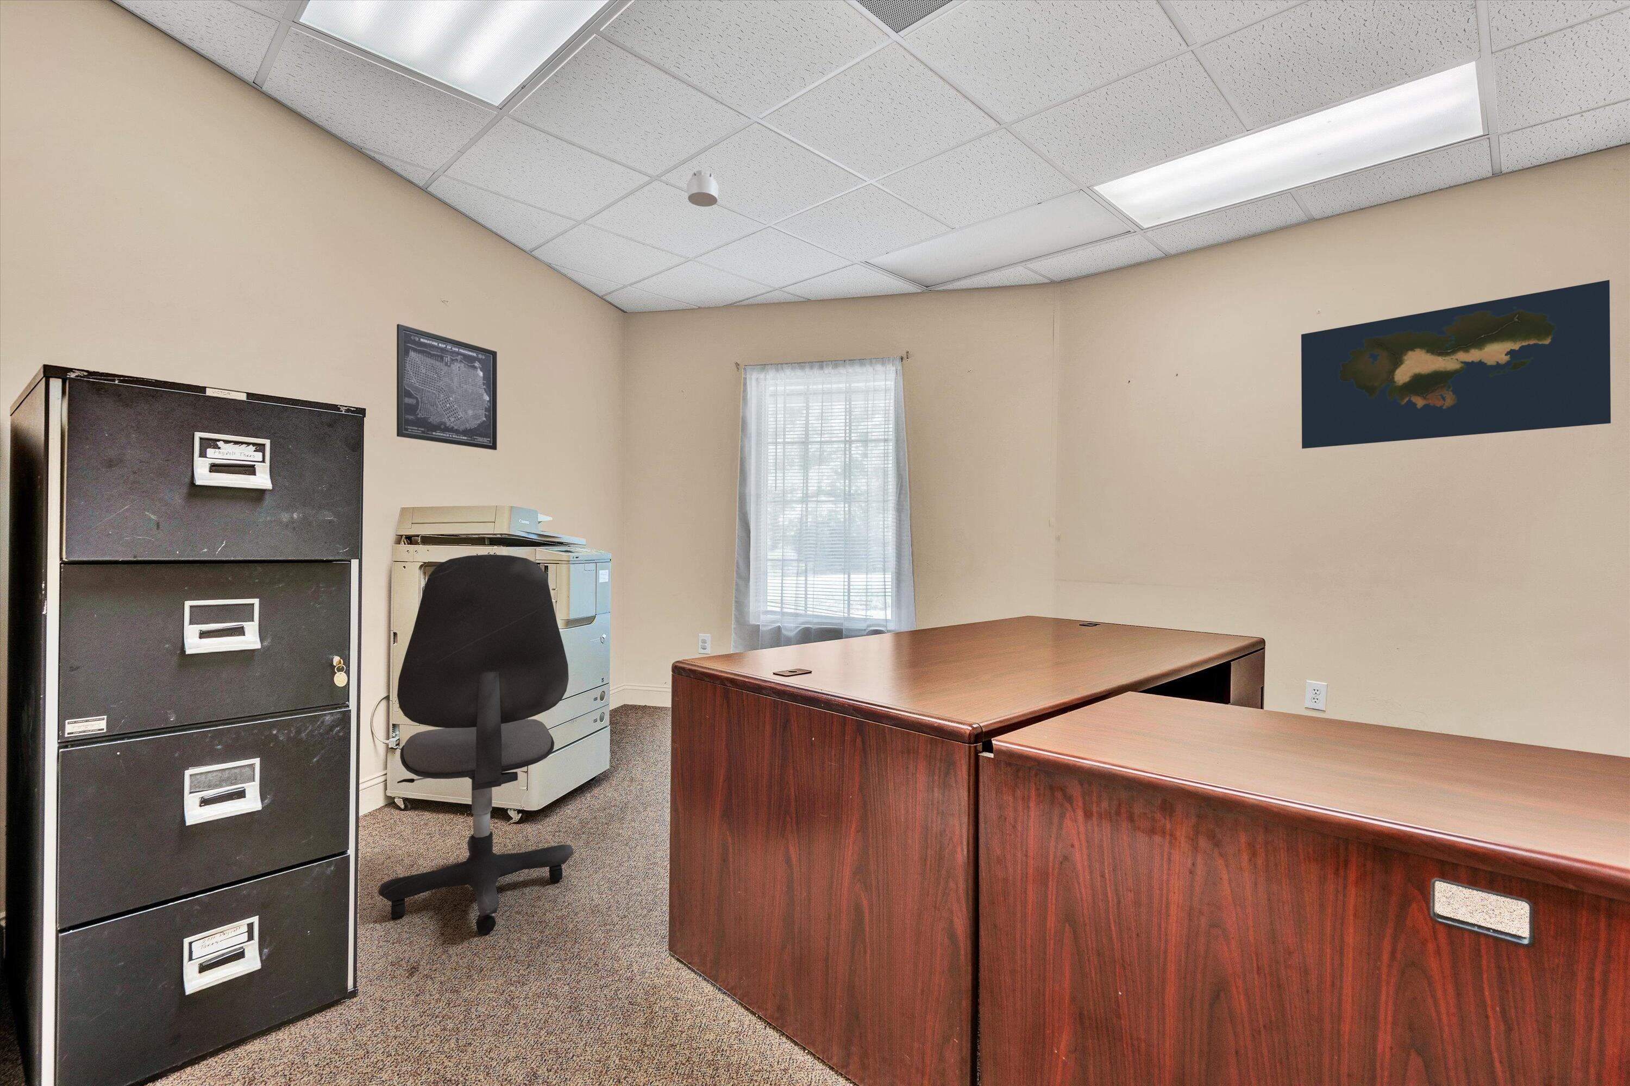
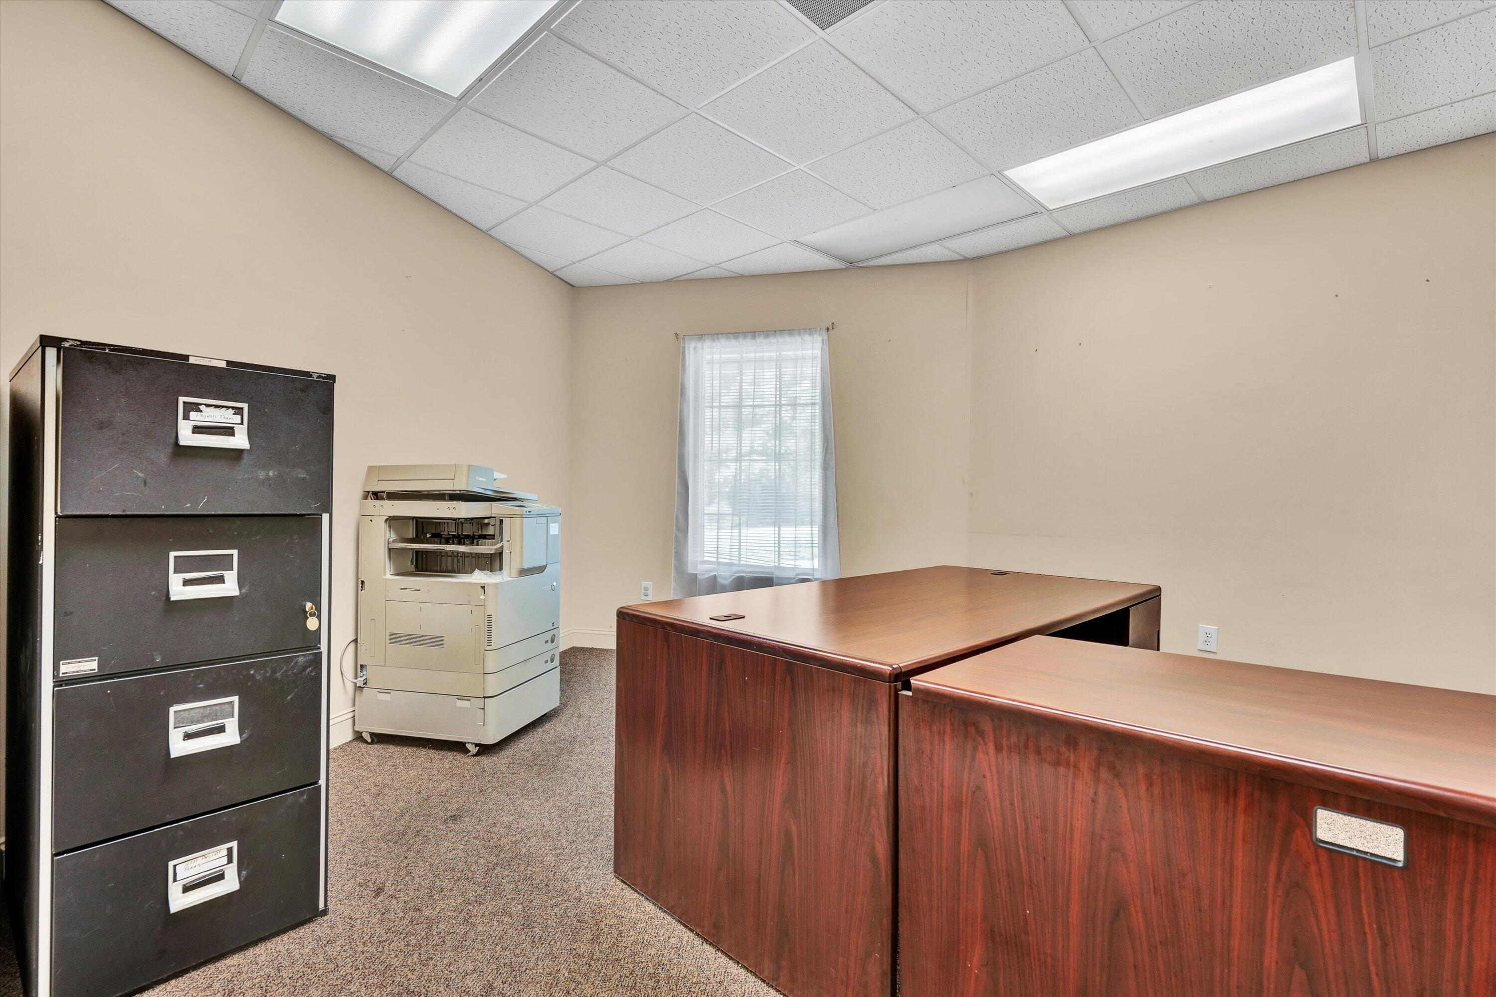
- office chair [377,554,574,934]
- wall art [397,324,497,451]
- map [1301,280,1612,448]
- smoke detector [686,170,719,207]
